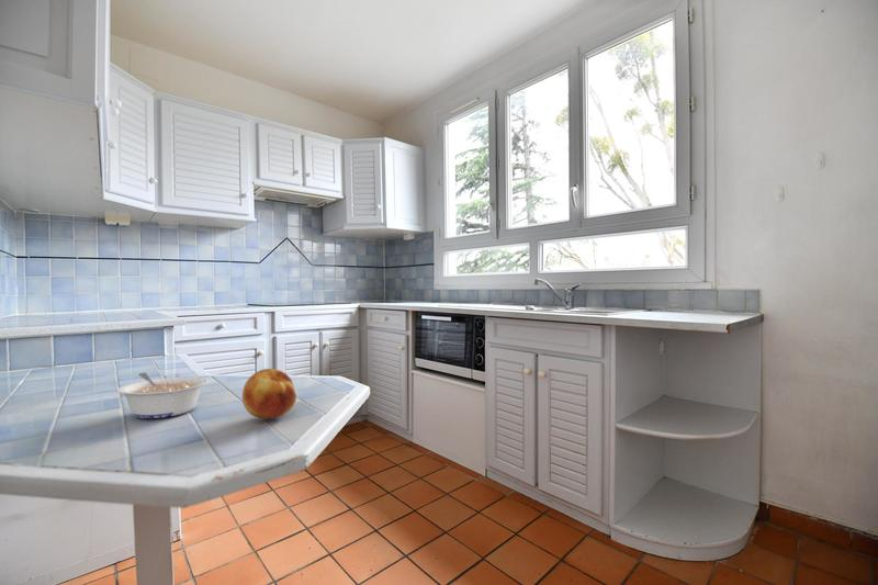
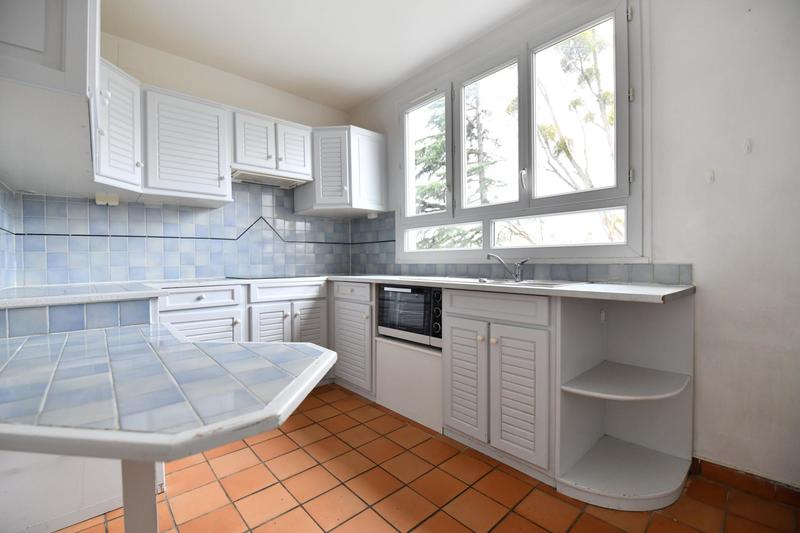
- legume [116,371,209,419]
- fruit [241,368,297,420]
